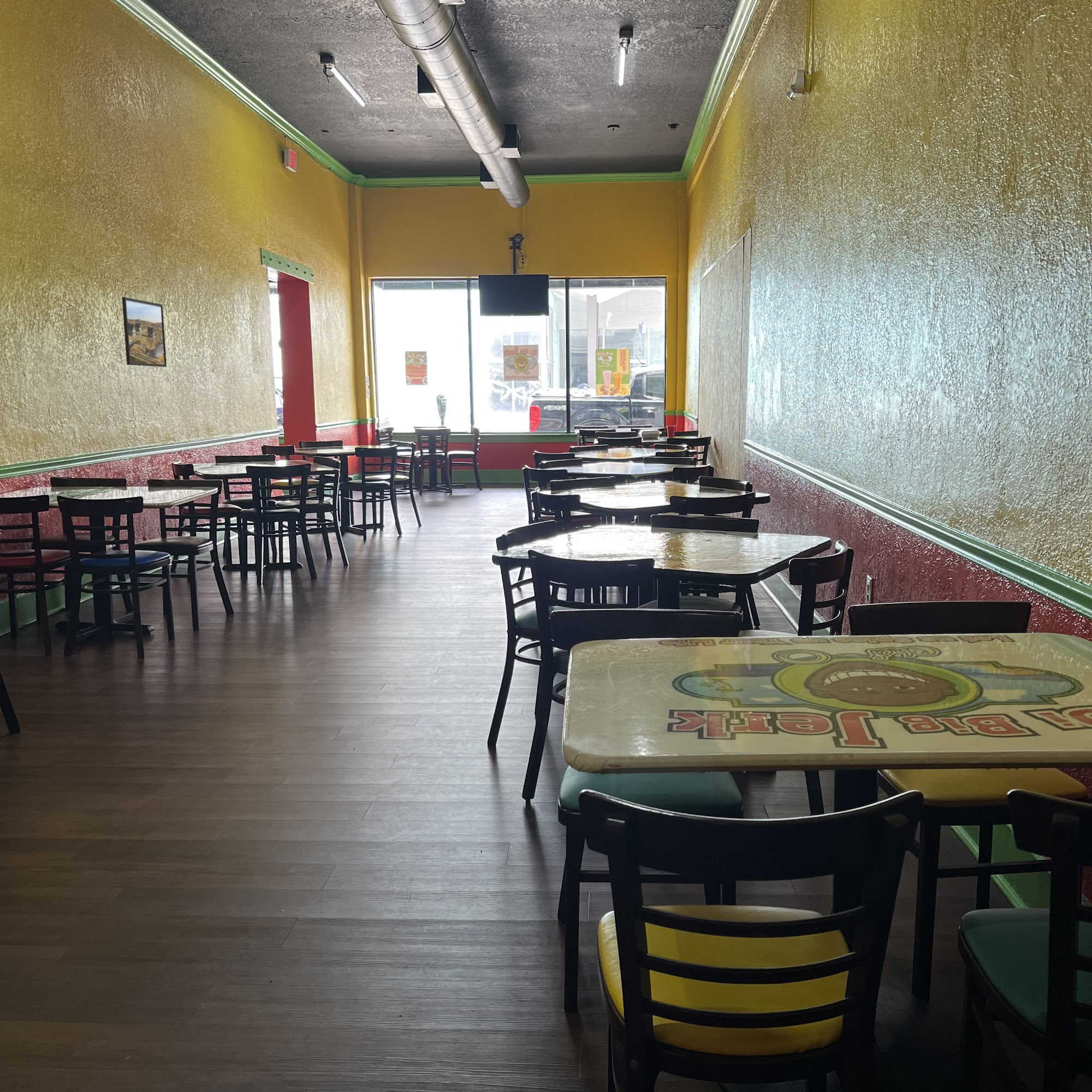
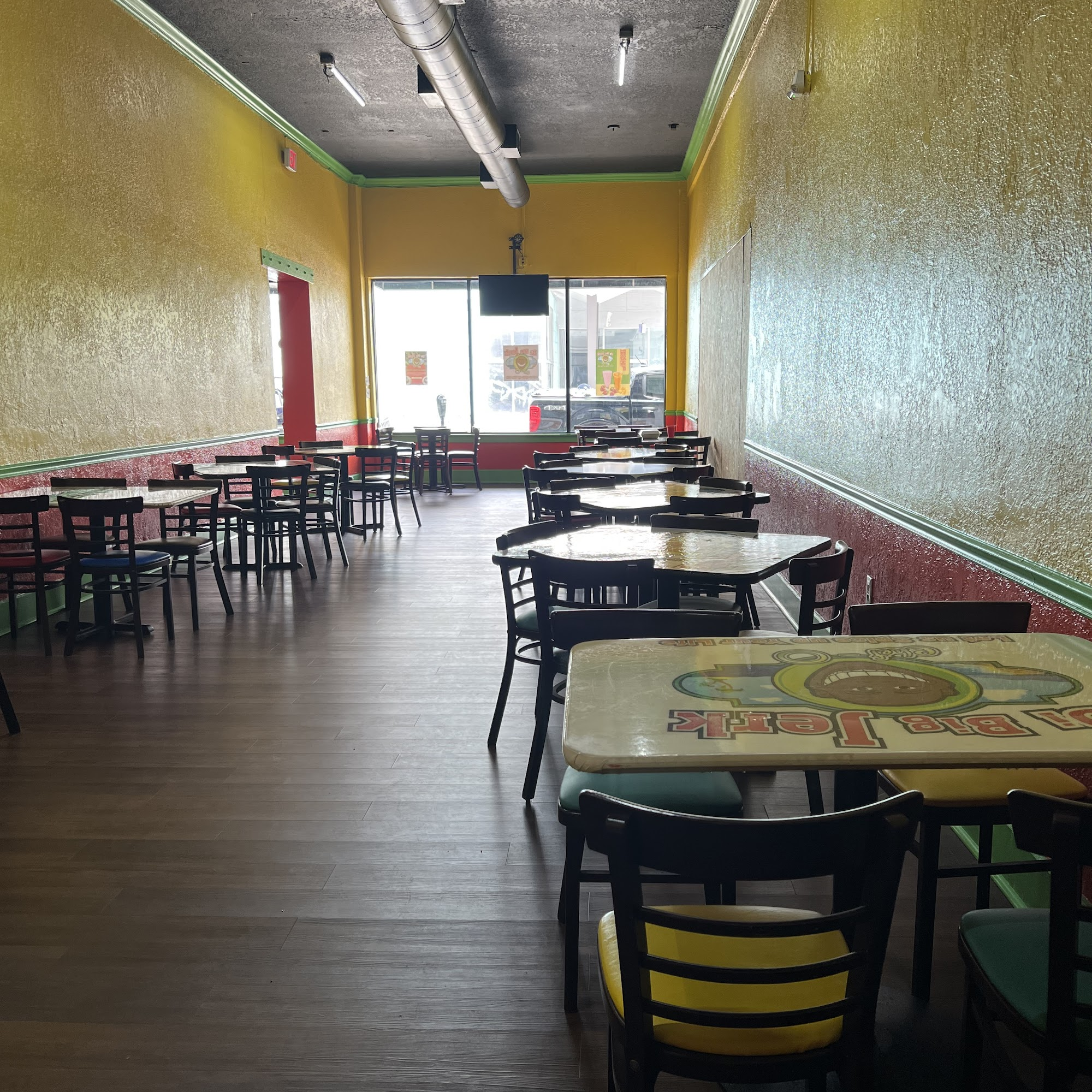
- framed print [122,296,167,367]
